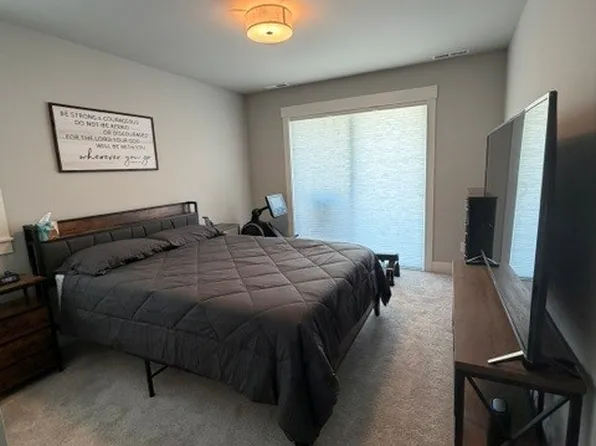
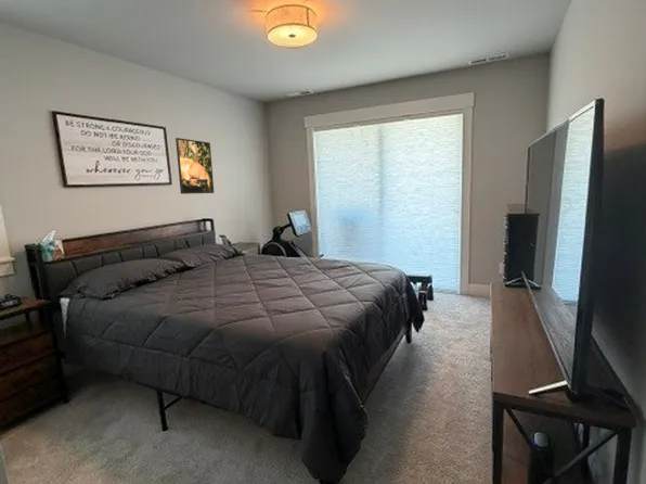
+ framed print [175,137,215,195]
